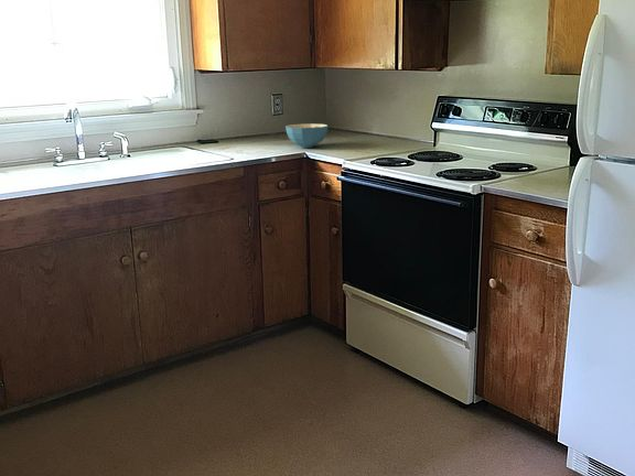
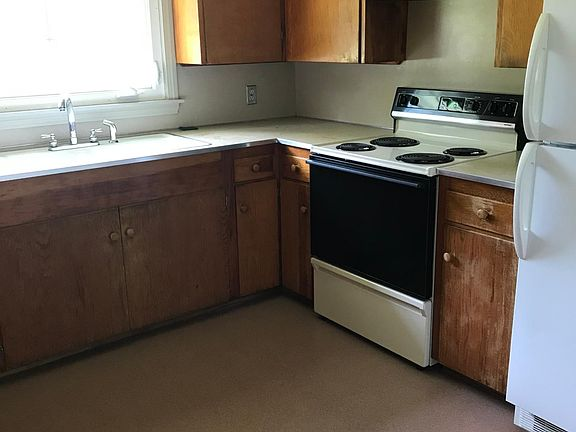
- cereal bowl [284,122,329,149]
